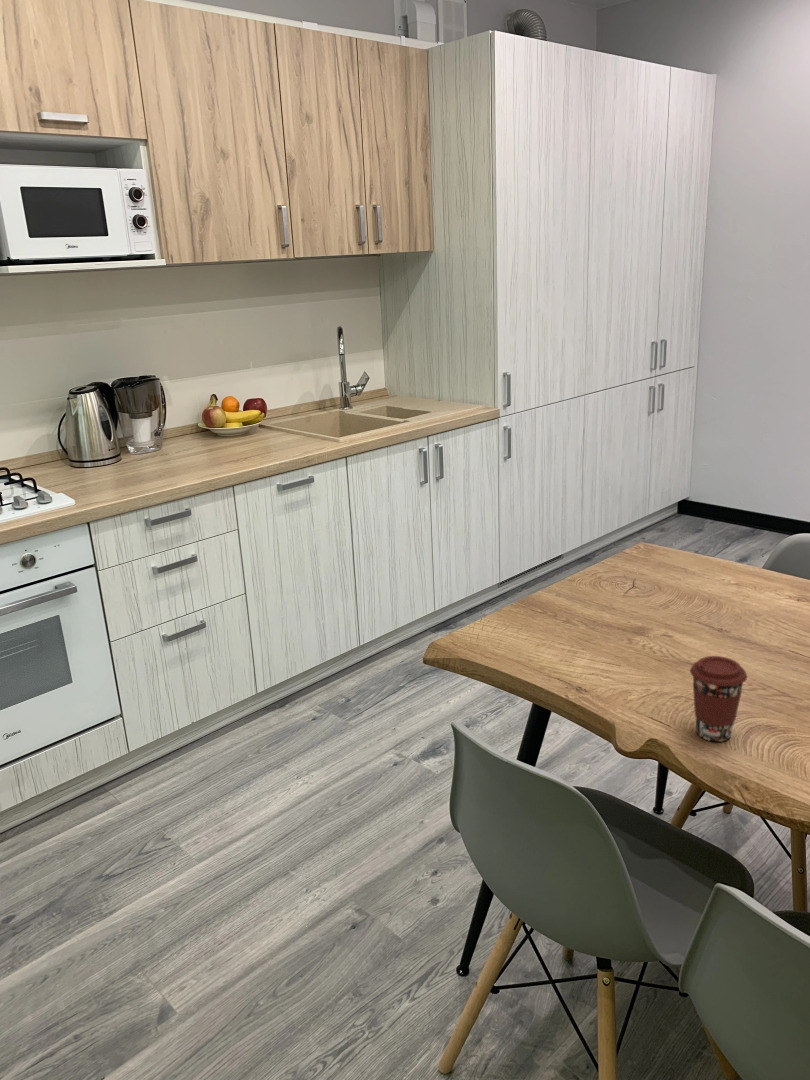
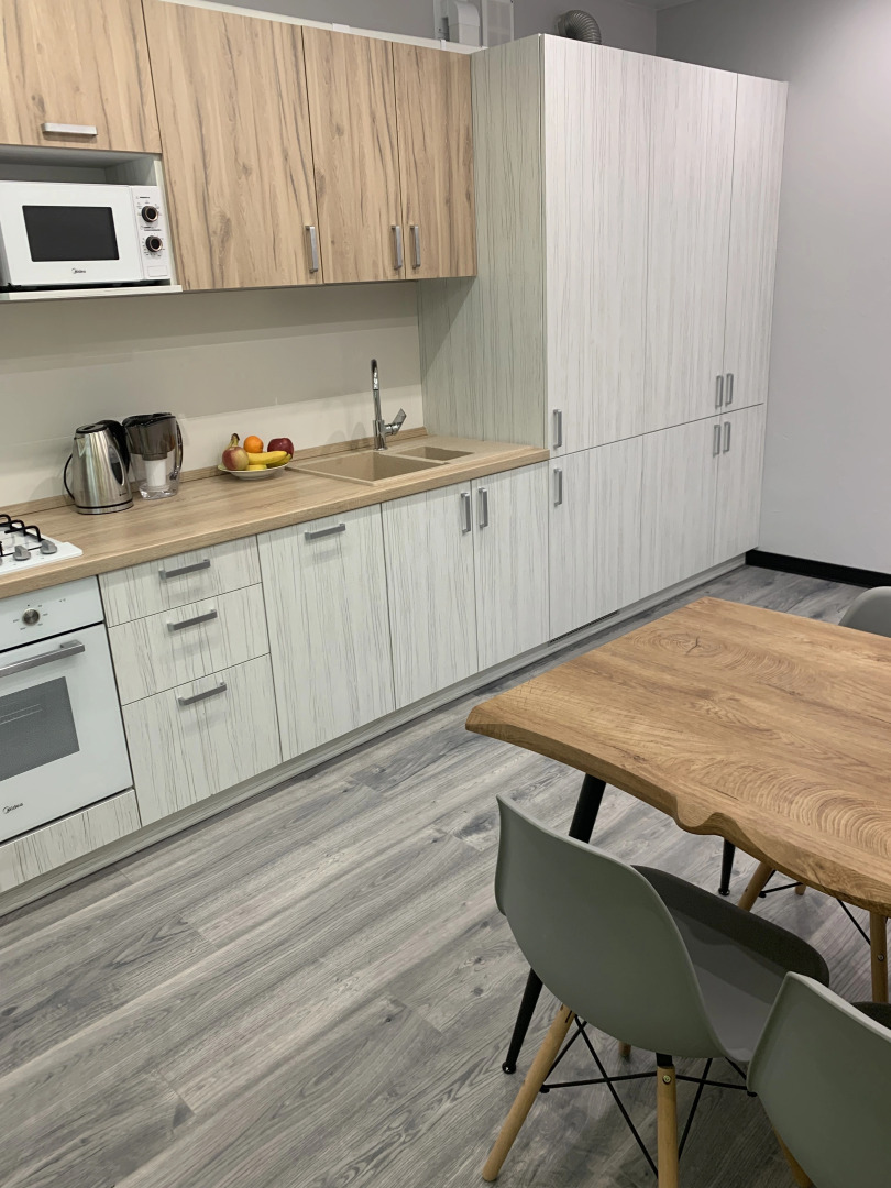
- coffee cup [689,655,748,743]
